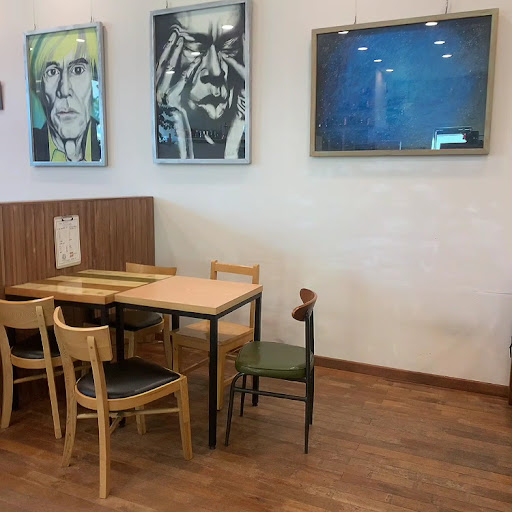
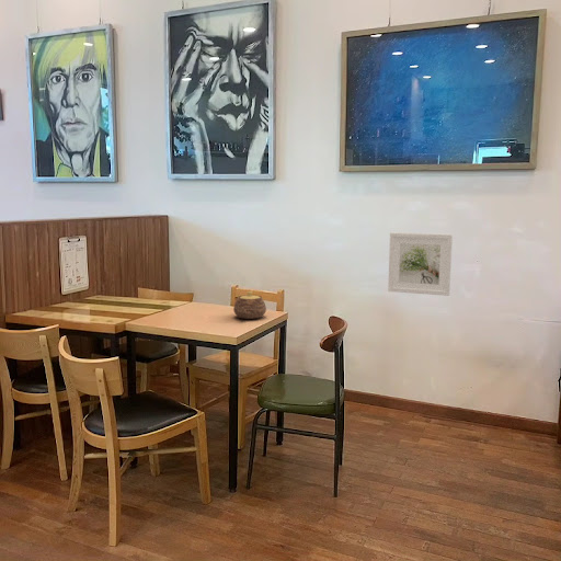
+ teapot [232,290,267,320]
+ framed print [387,231,454,297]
